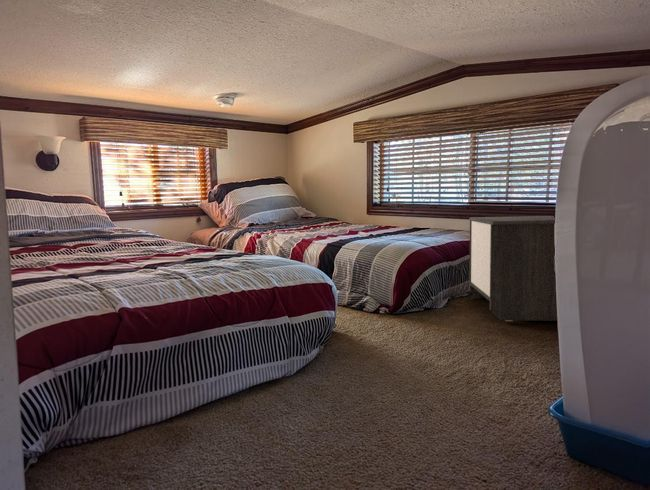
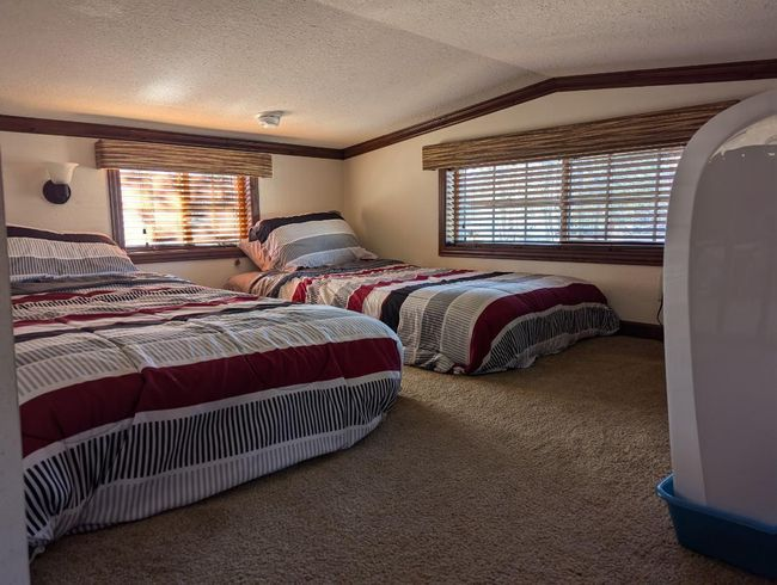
- nightstand [468,215,557,322]
